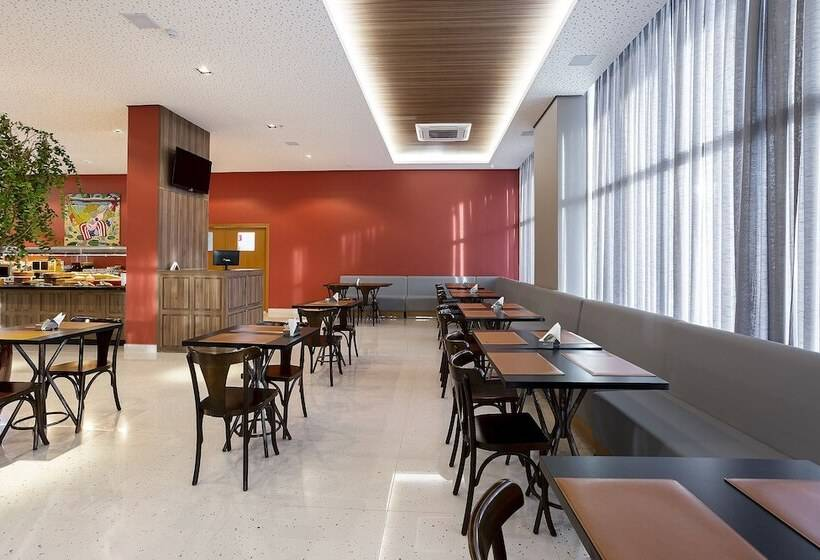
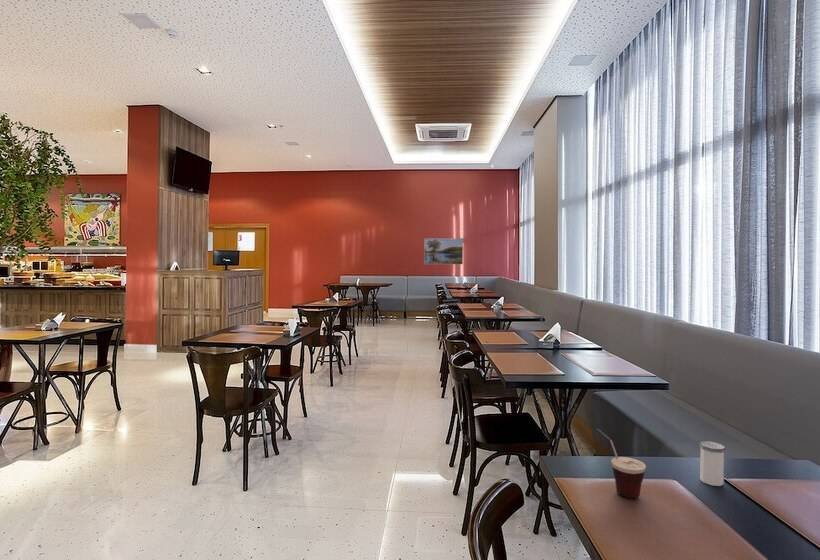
+ cup [596,427,647,499]
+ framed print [423,238,464,265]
+ salt shaker [699,440,726,487]
